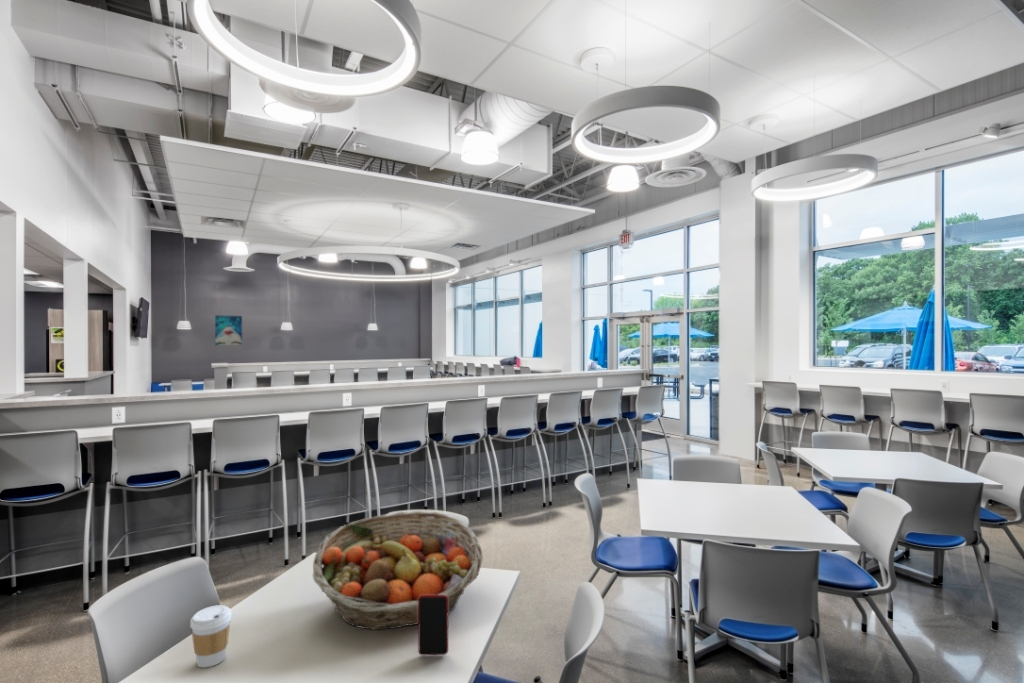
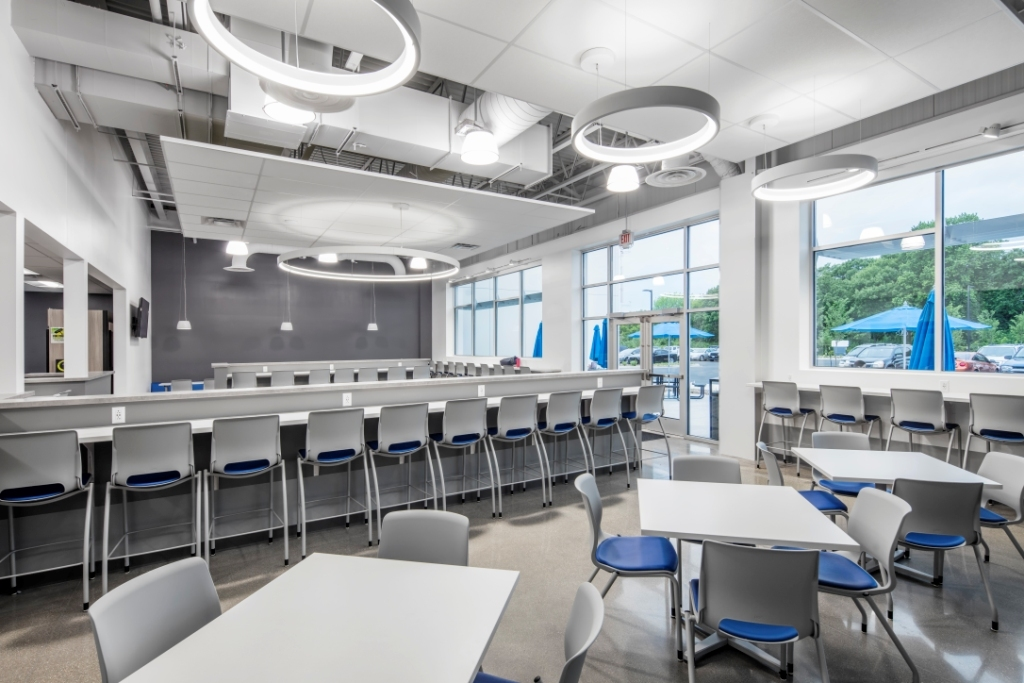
- coffee cup [189,604,233,669]
- fruit basket [312,510,484,631]
- smartphone [417,595,449,656]
- wall art [214,314,243,346]
